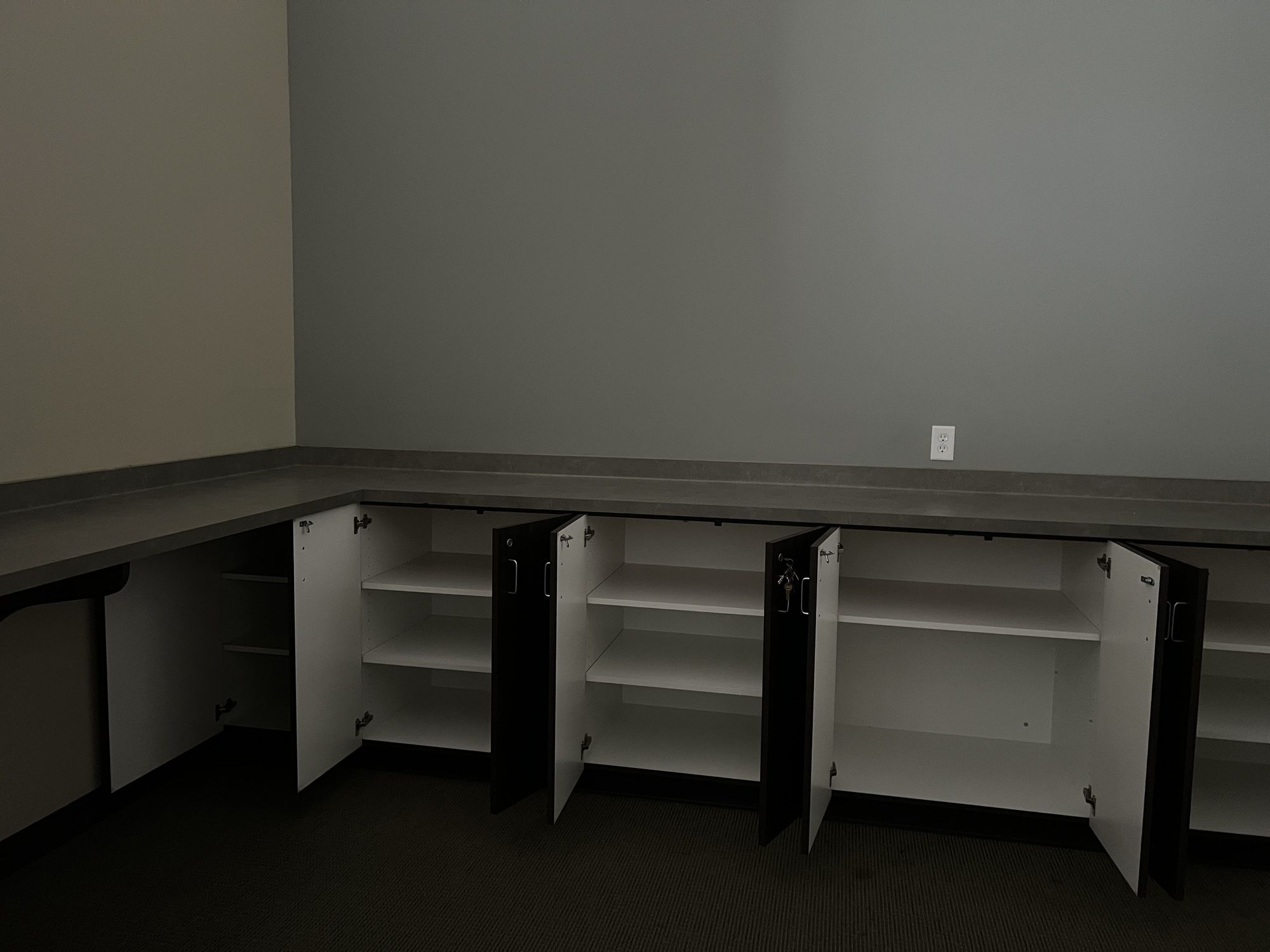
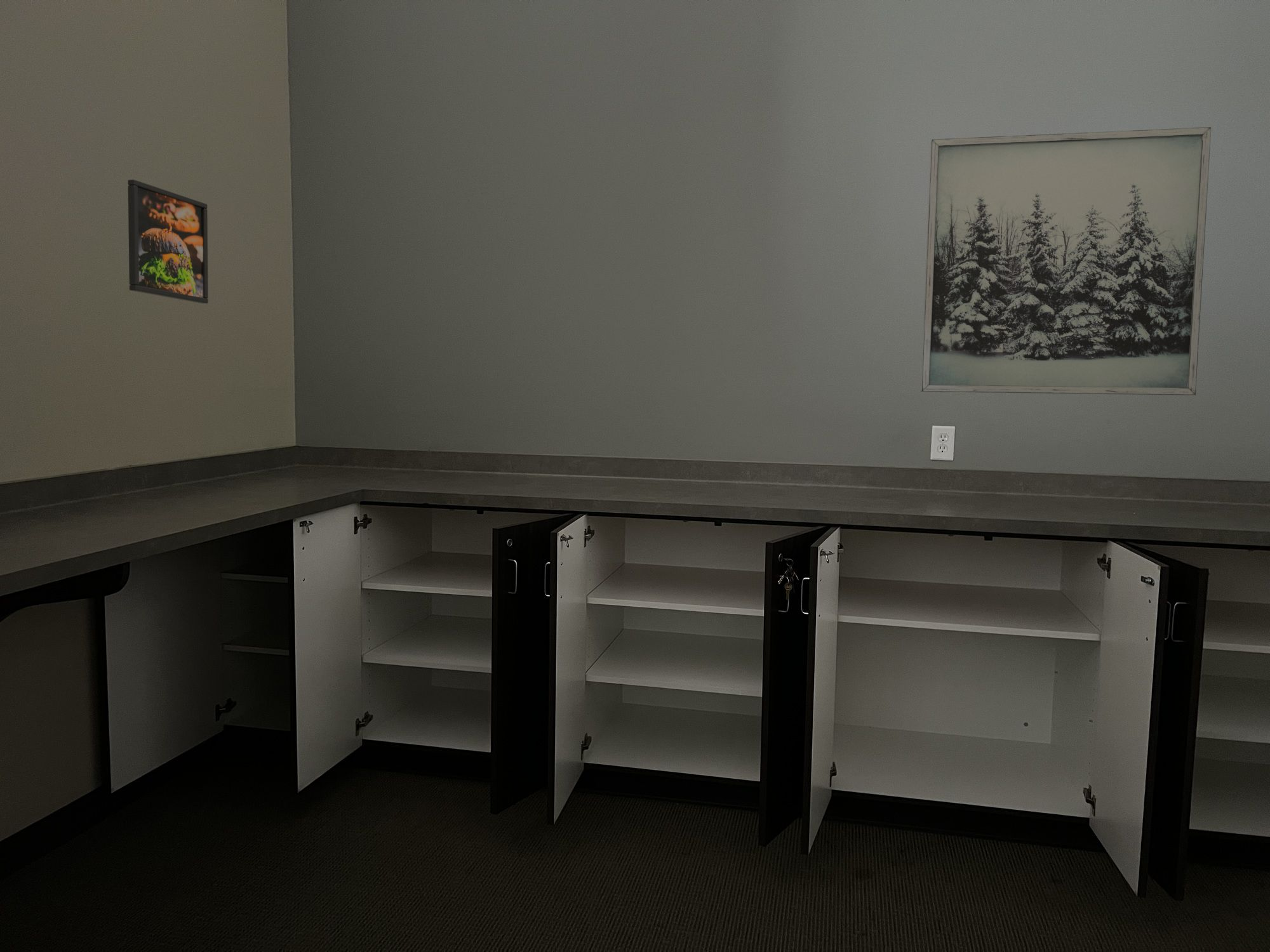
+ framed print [127,179,209,304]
+ wall art [920,126,1212,396]
